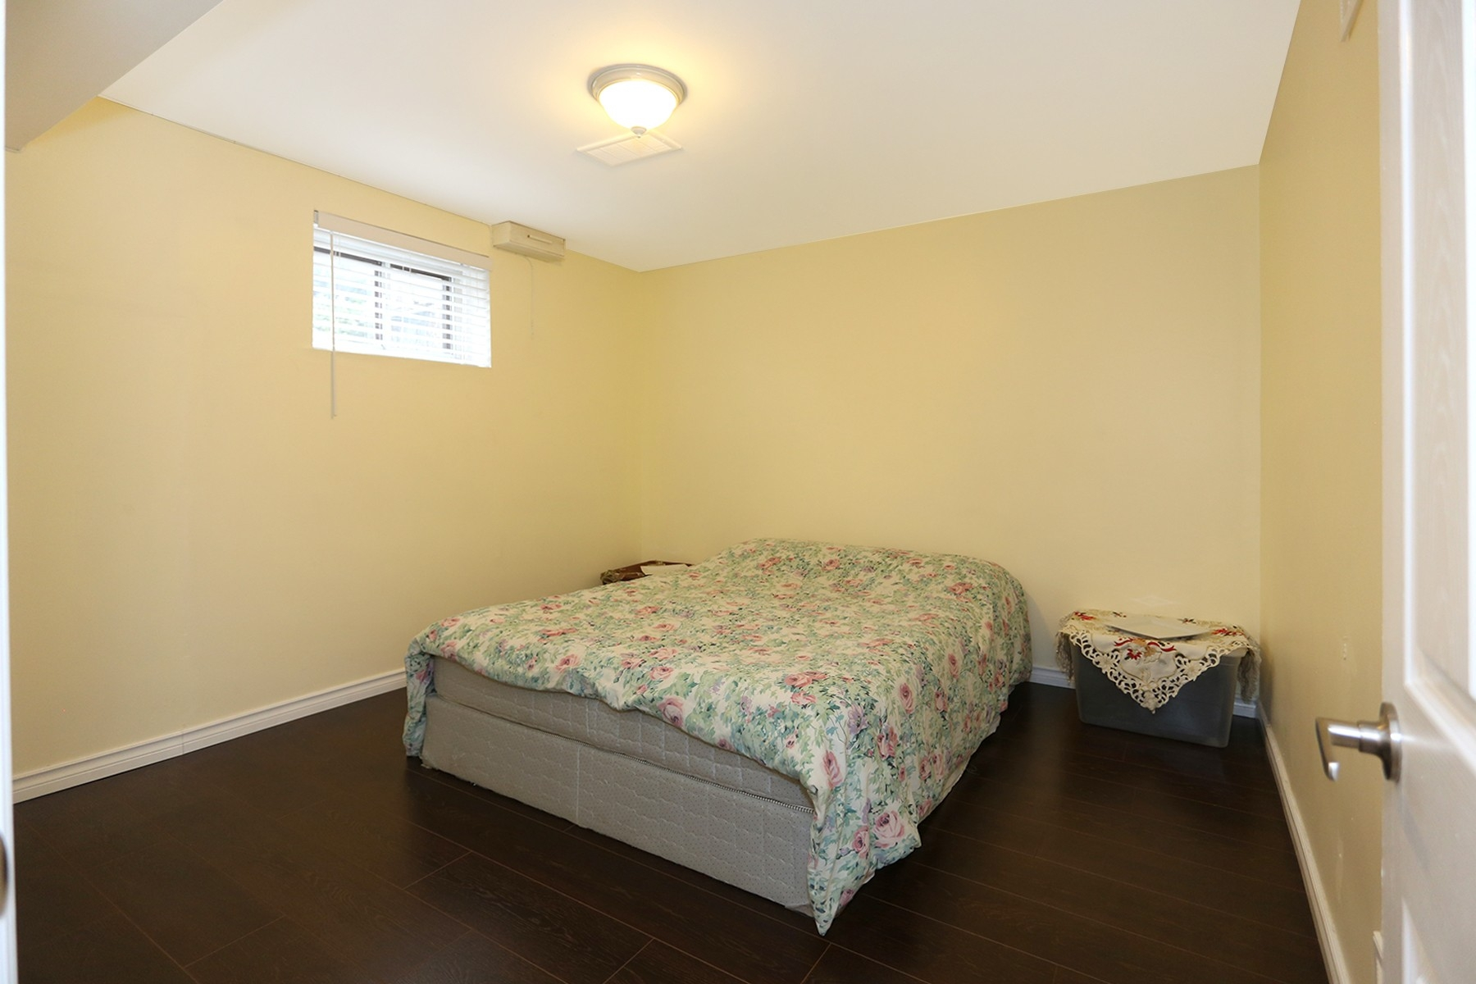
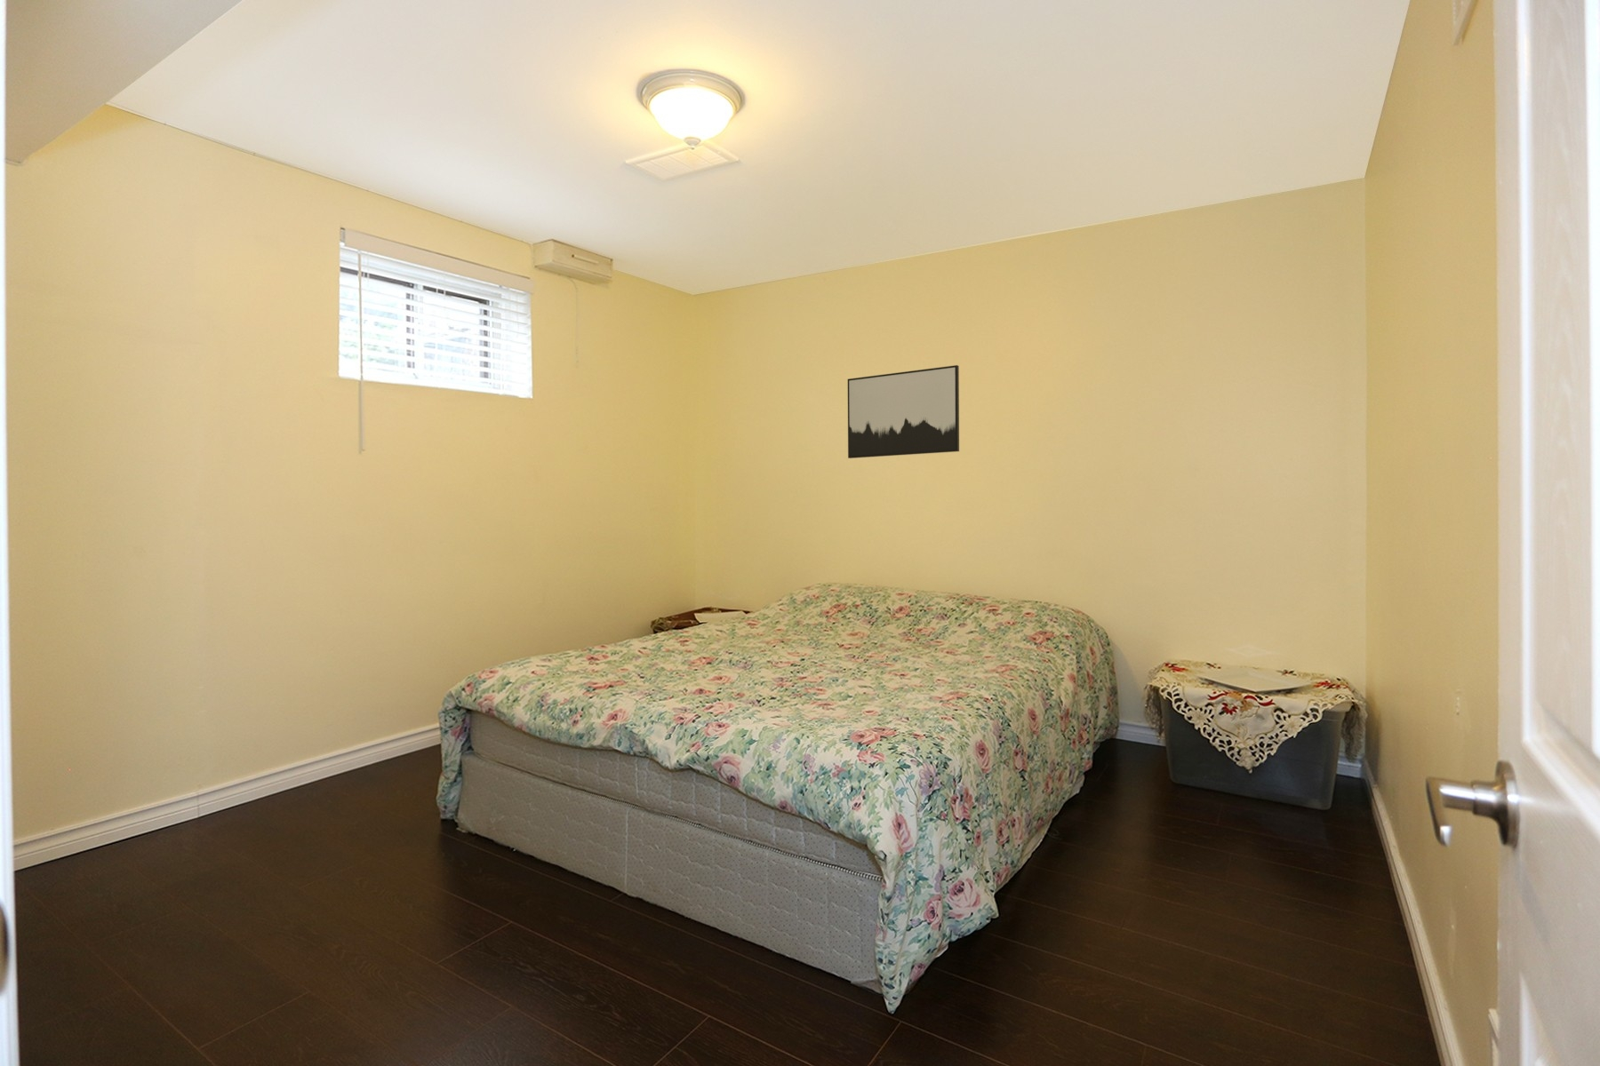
+ wall art [848,364,960,459]
